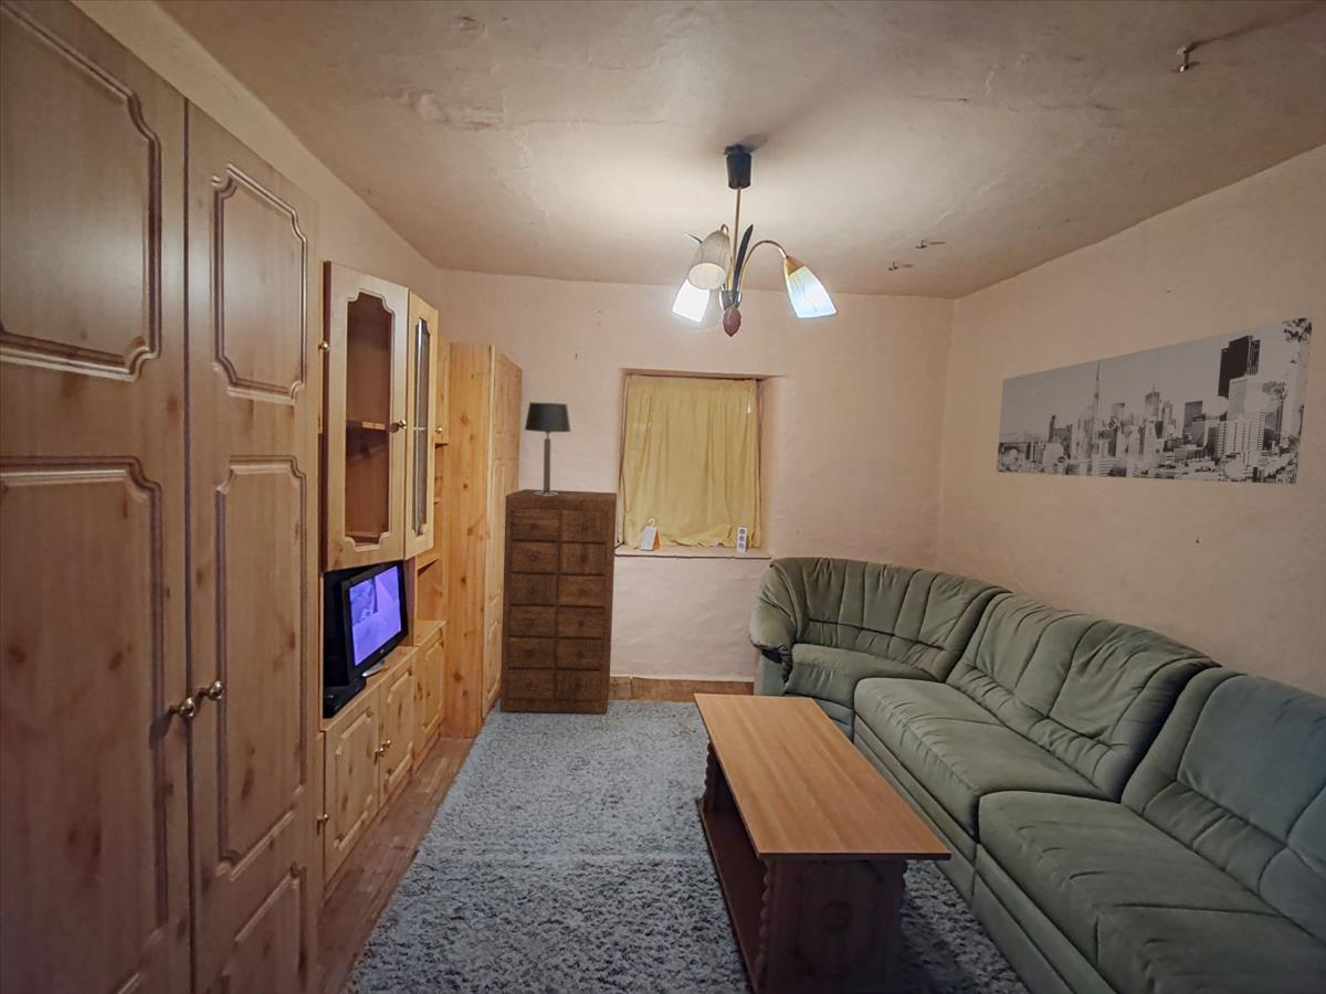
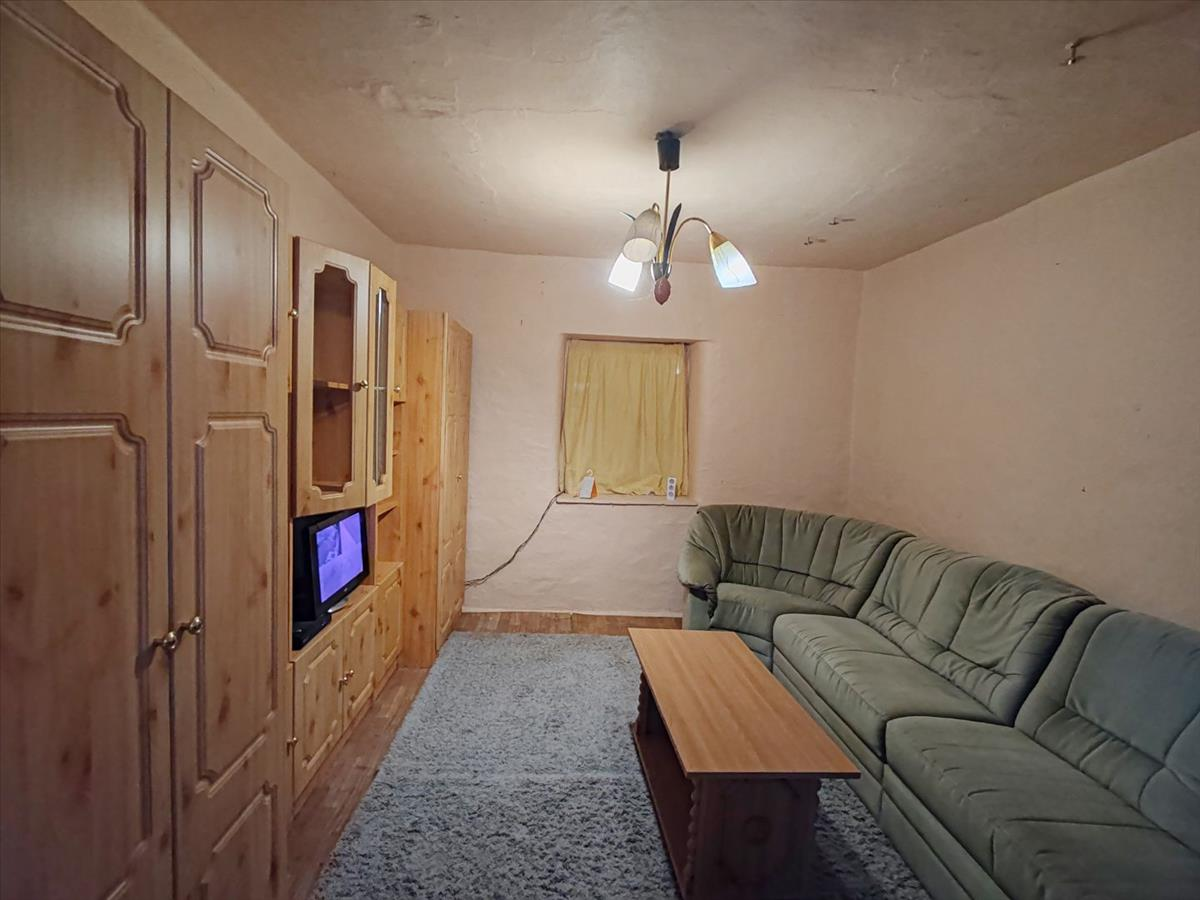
- wall art [996,317,1314,485]
- dresser [498,488,618,715]
- table lamp [524,401,572,496]
